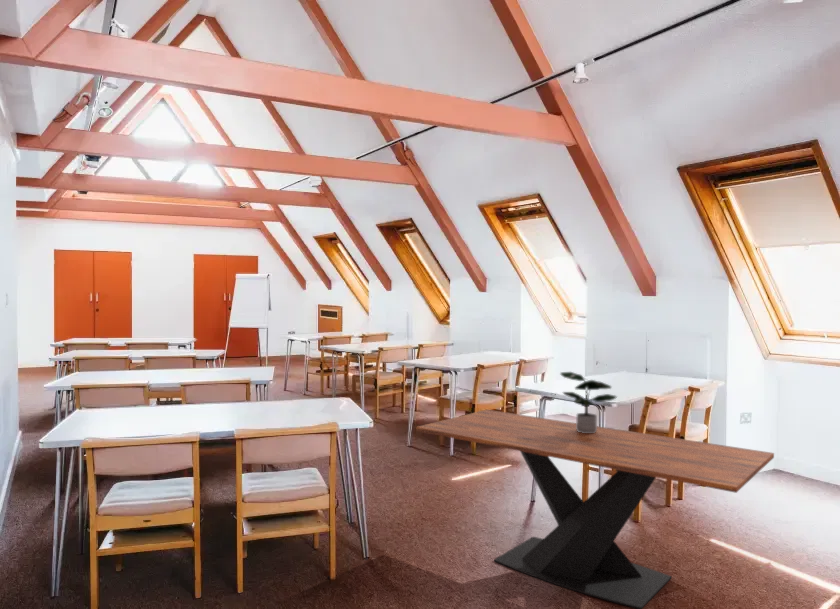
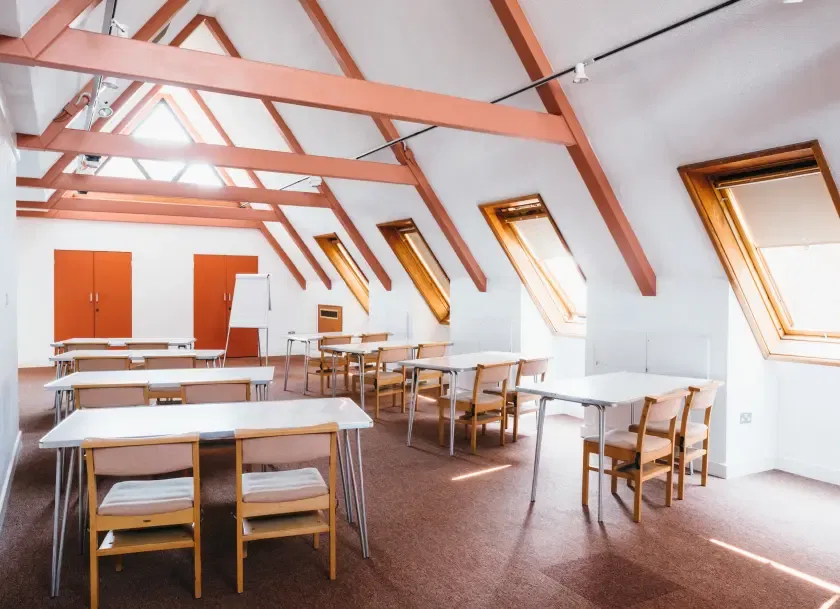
- potted plant [559,371,618,433]
- dining table [415,409,775,609]
